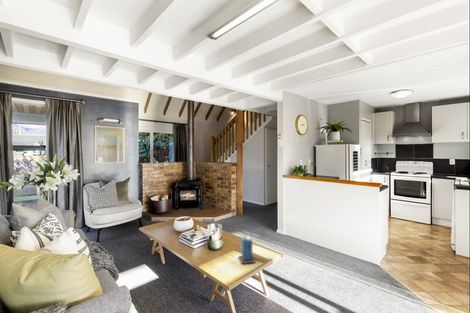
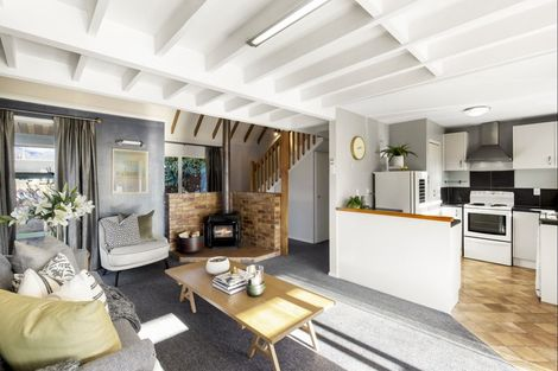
- candle [238,233,256,265]
